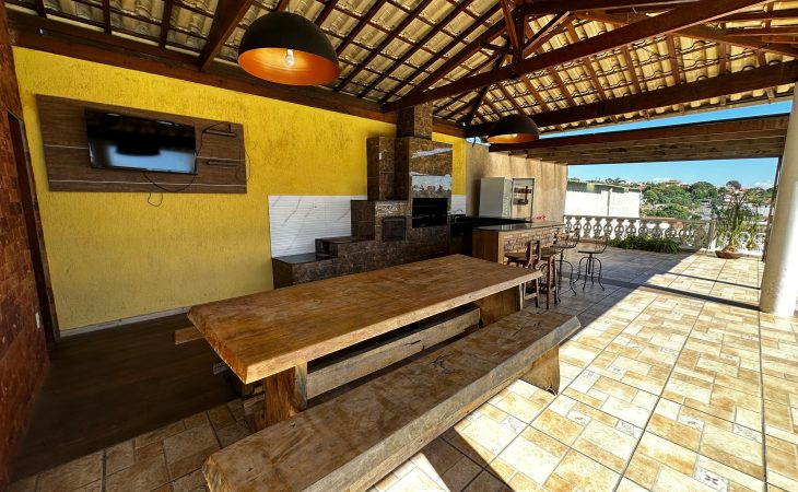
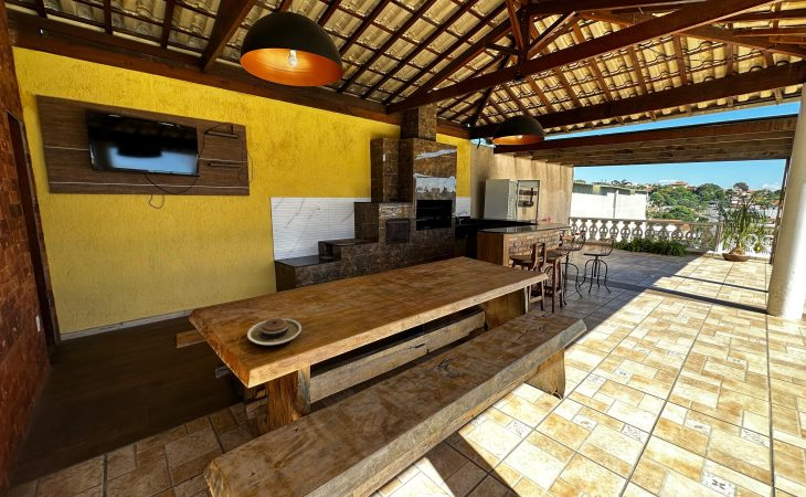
+ plate [246,317,303,347]
